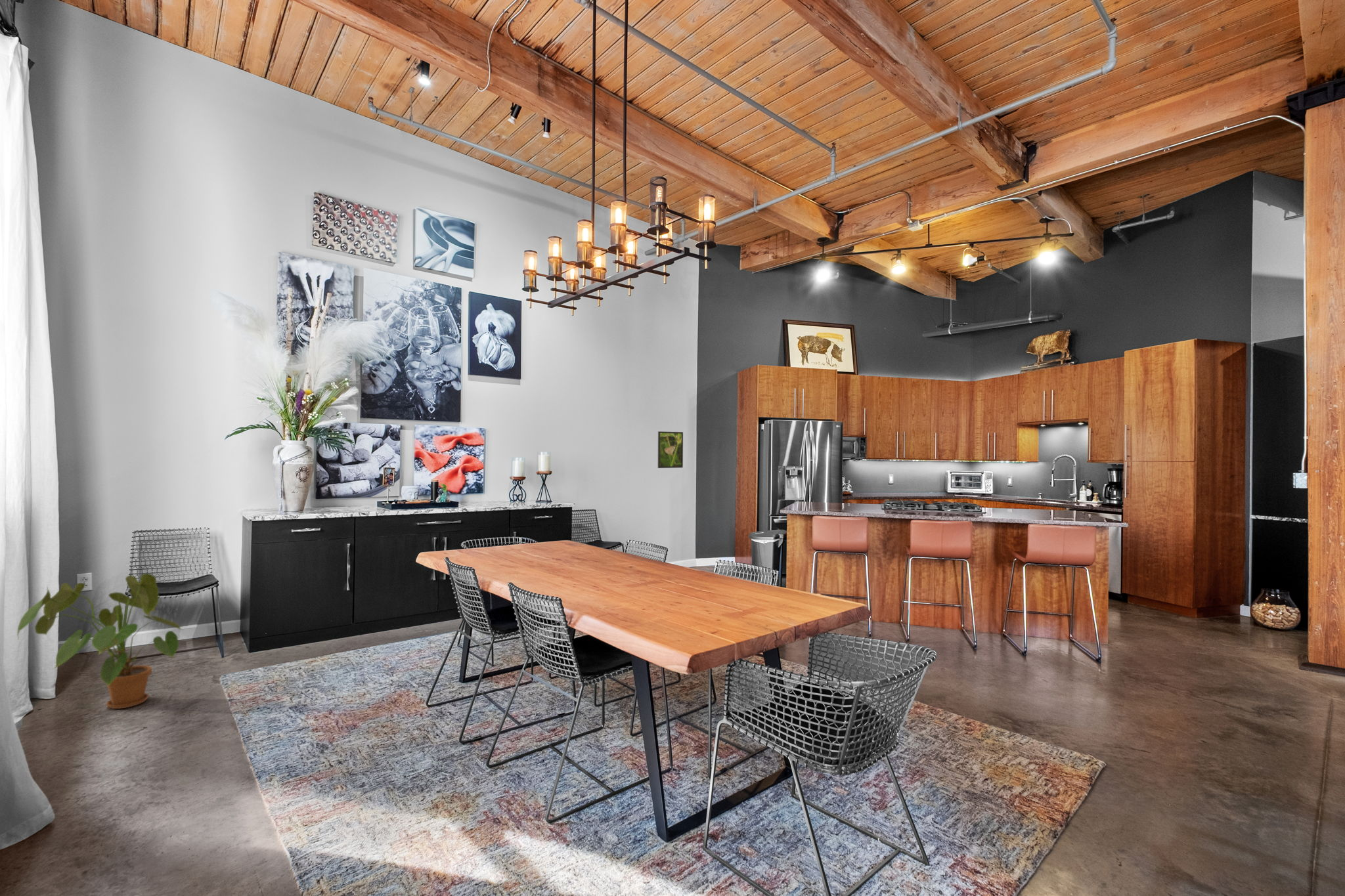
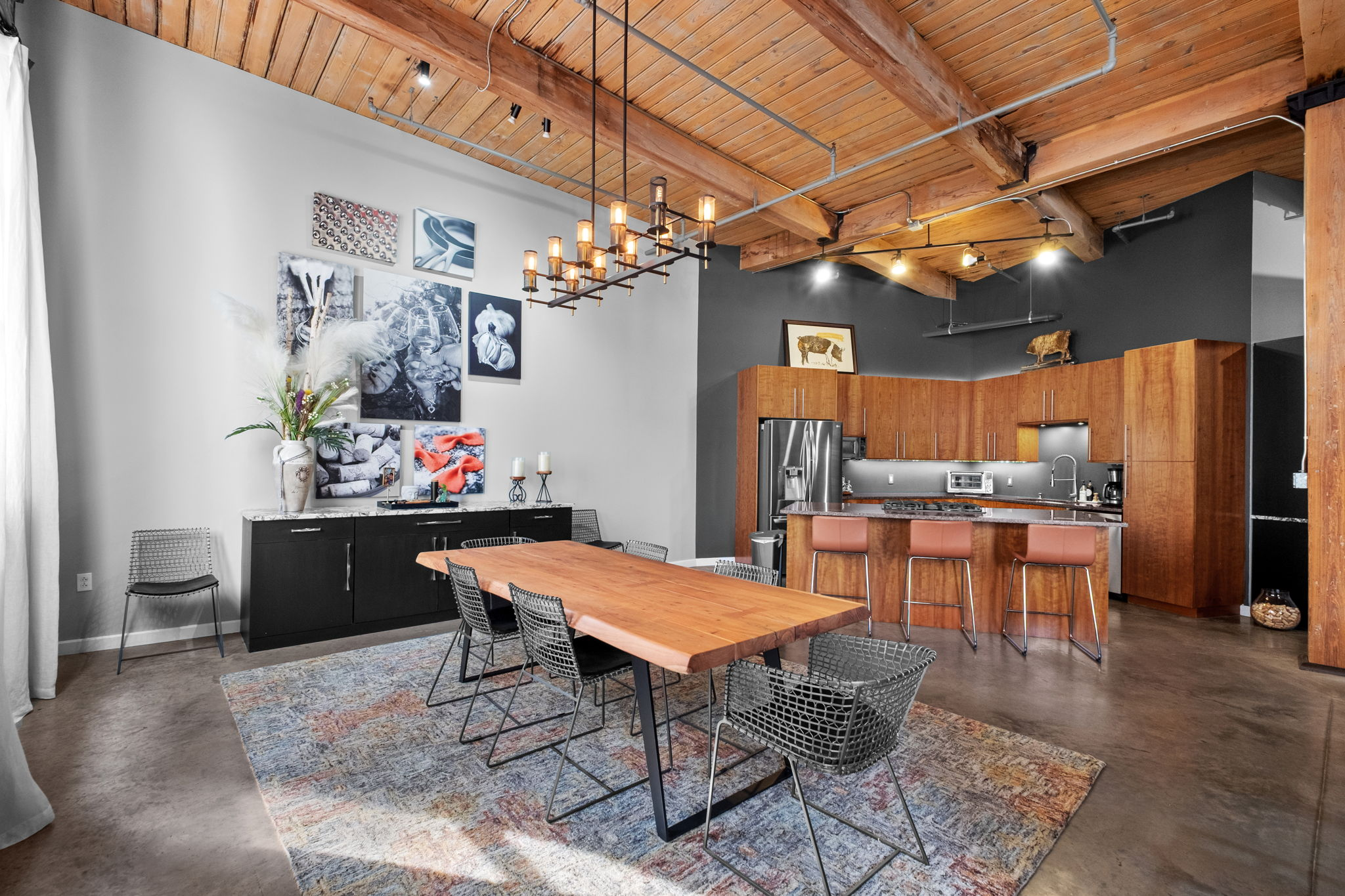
- house plant [16,573,184,710]
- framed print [657,431,684,469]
